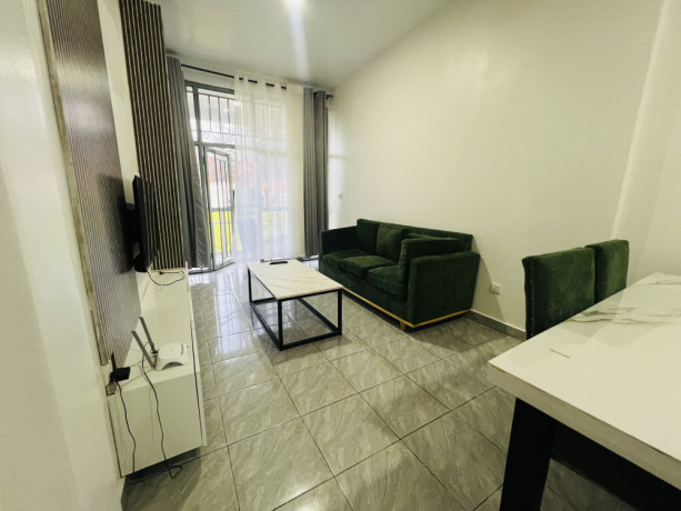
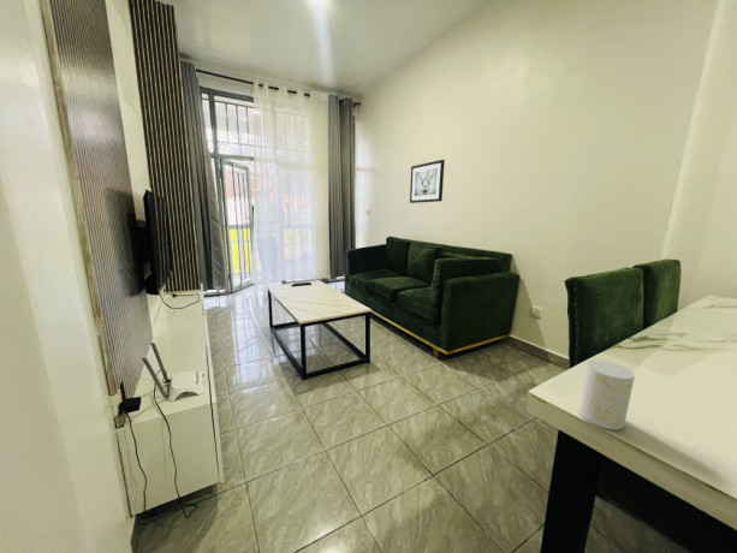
+ wall art [409,159,446,204]
+ cup [577,358,636,432]
